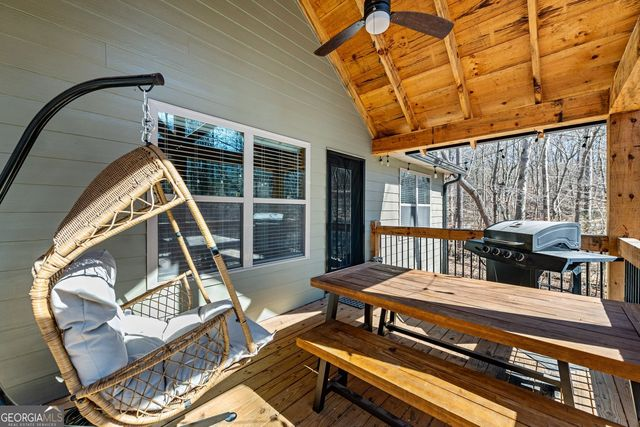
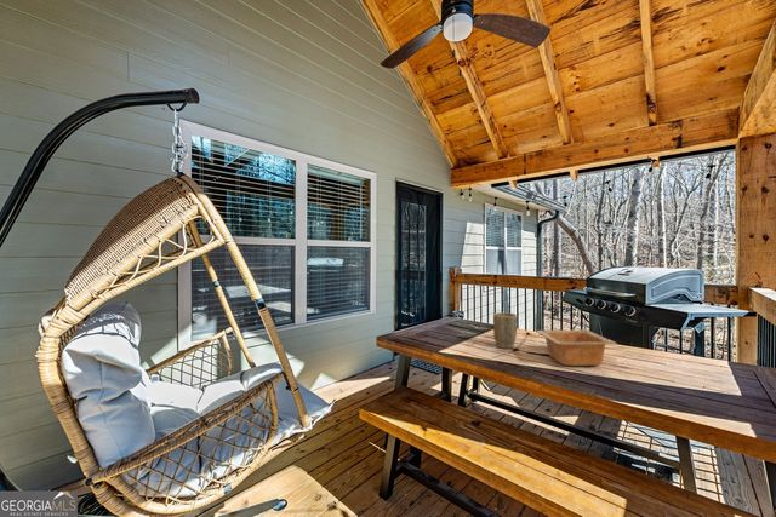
+ plant pot [492,311,518,350]
+ serving bowl [536,328,618,367]
